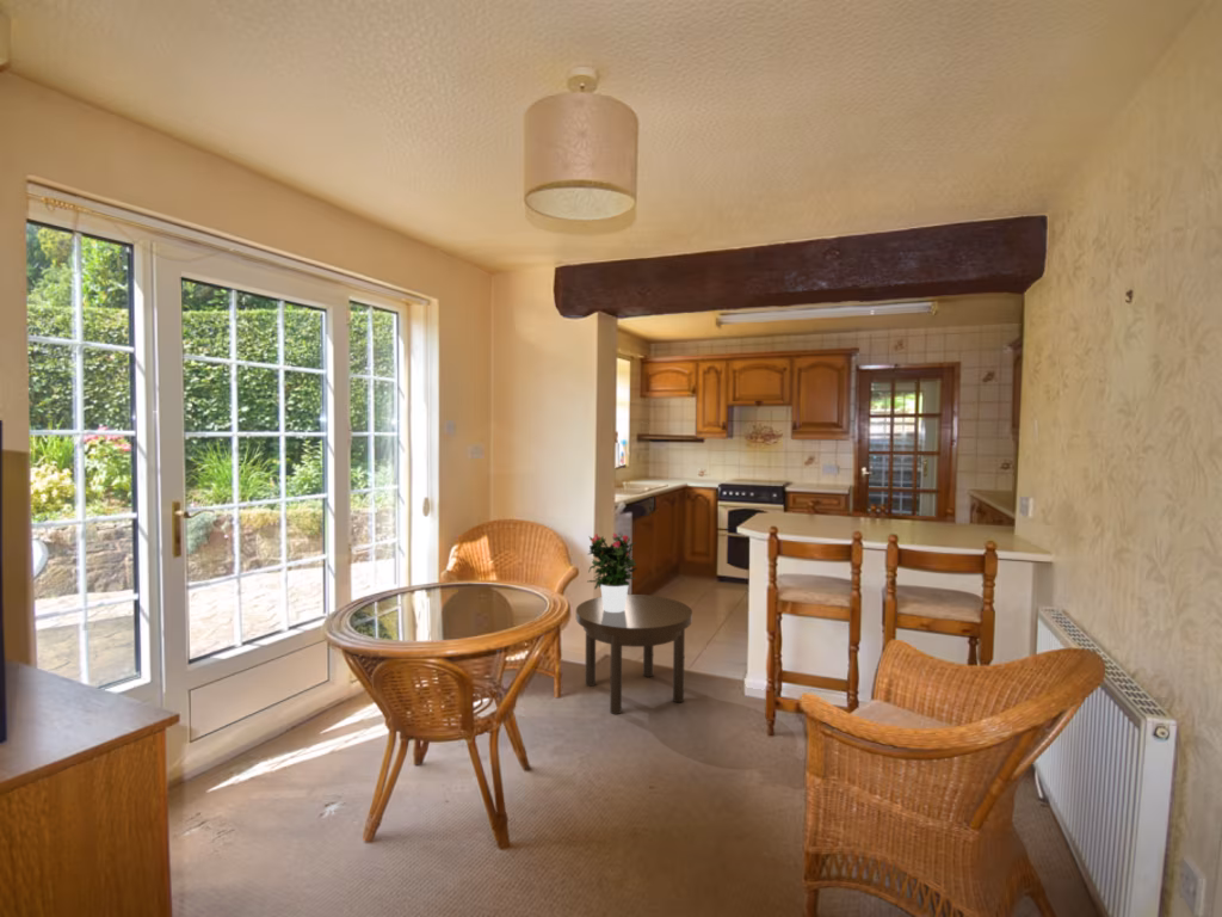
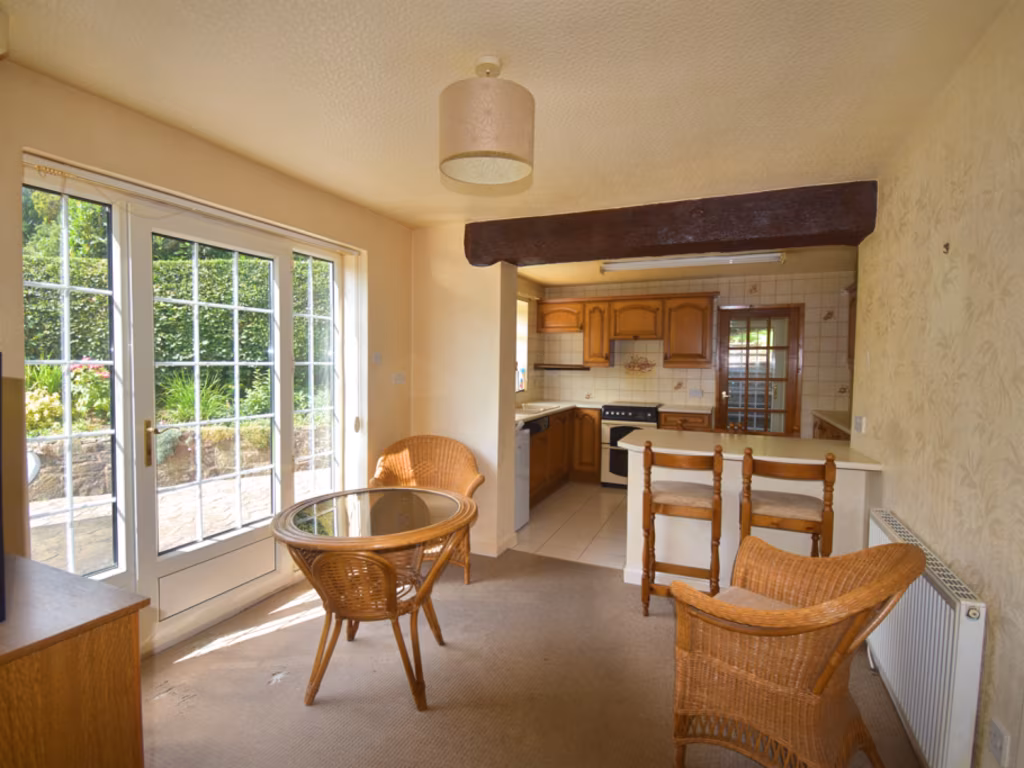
- potted flower [586,531,638,613]
- side table [575,593,693,715]
